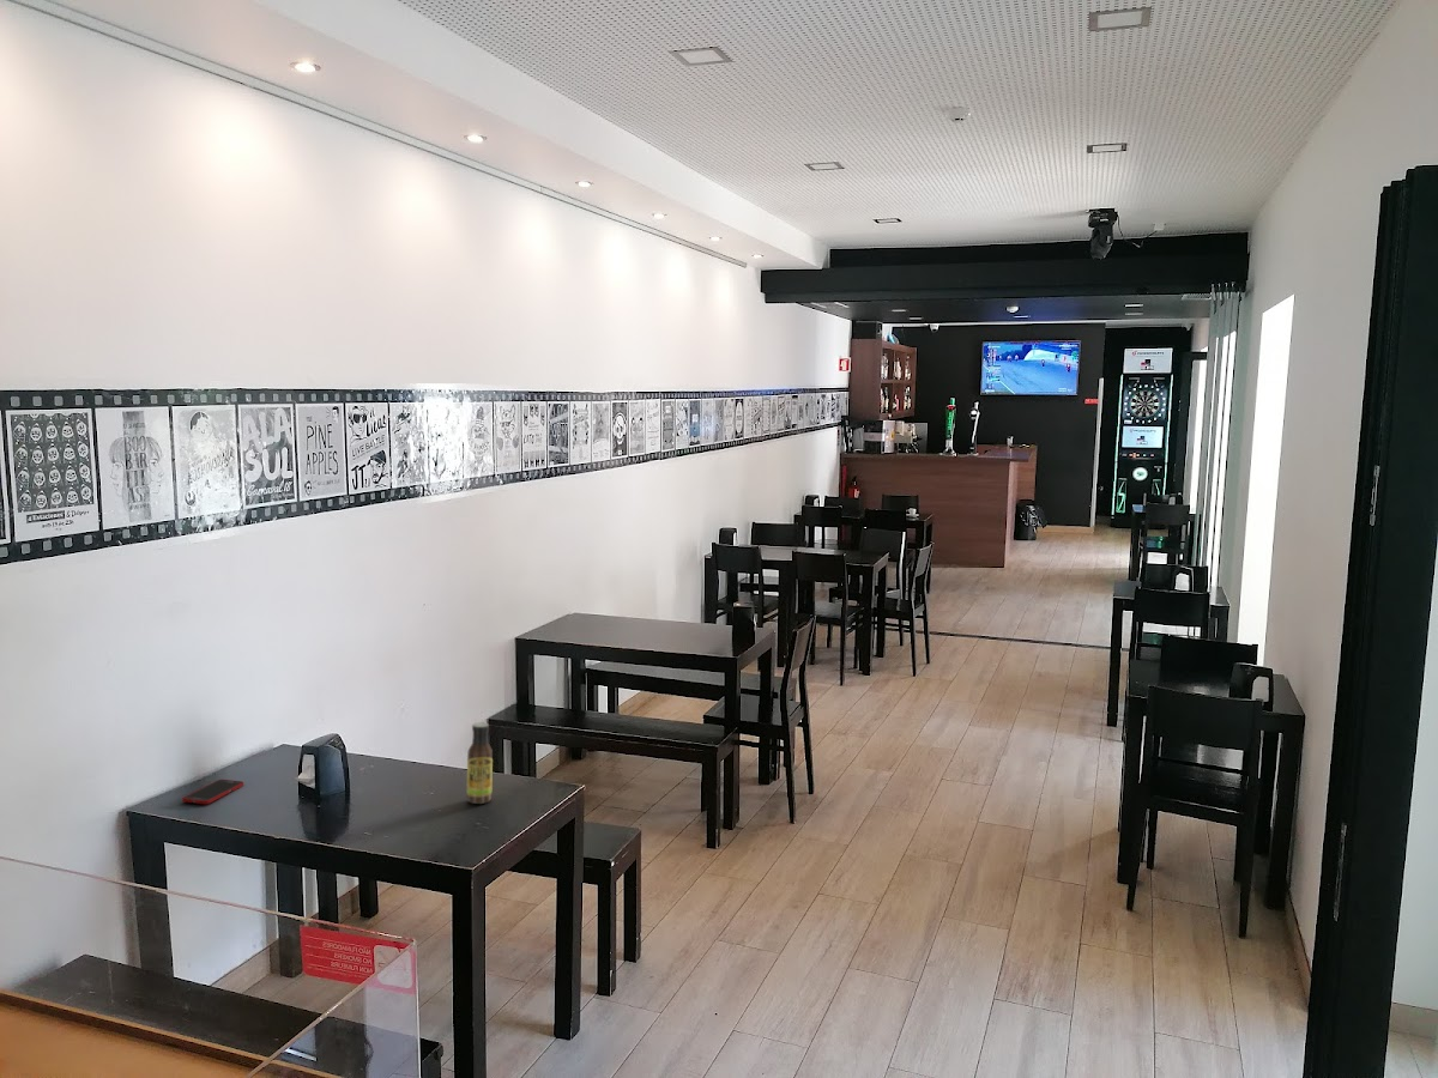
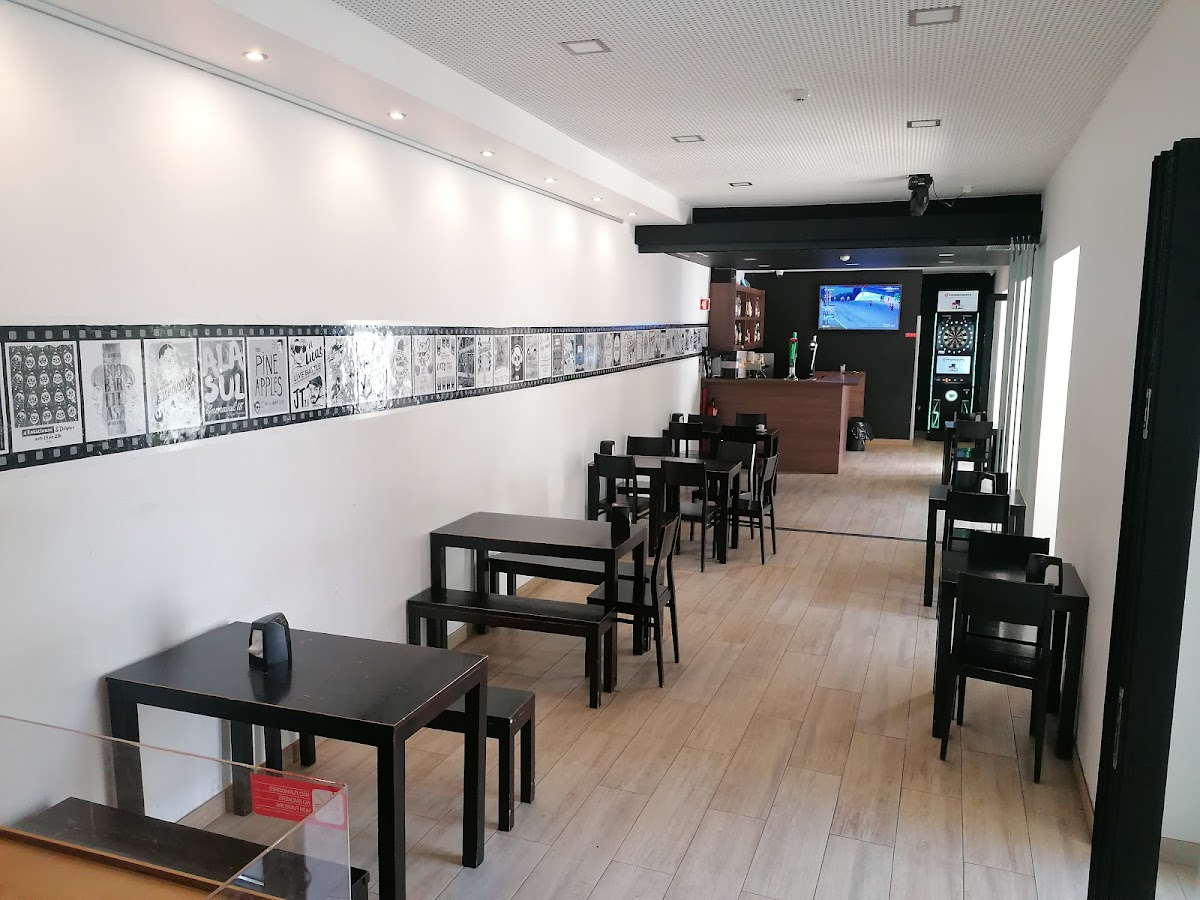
- cell phone [181,779,244,805]
- sauce bottle [466,721,494,805]
